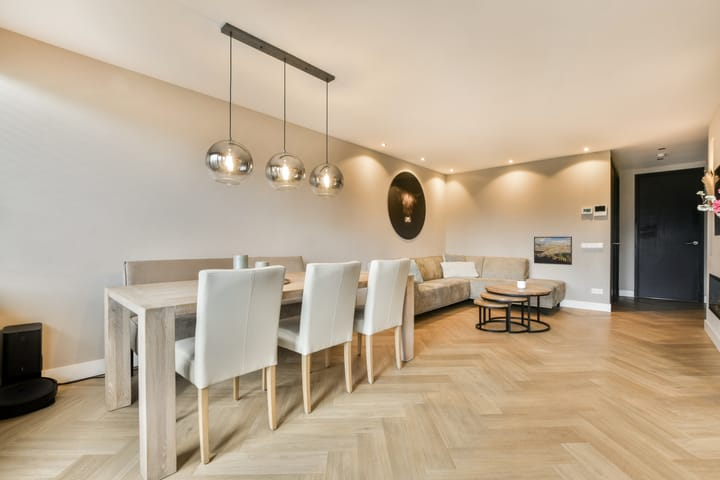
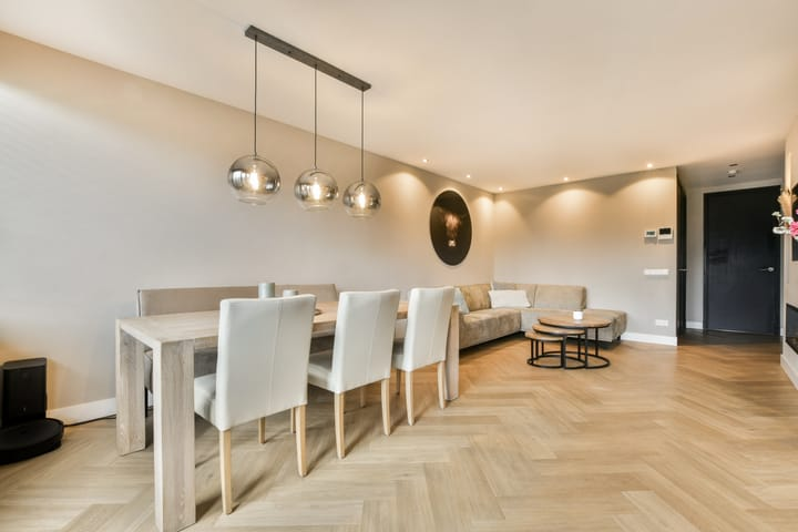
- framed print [533,236,573,266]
